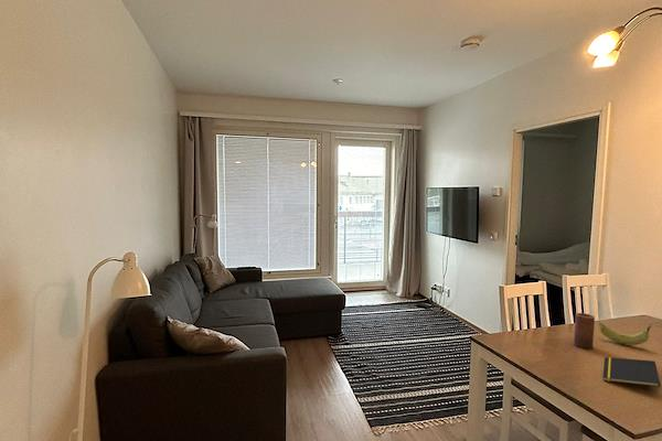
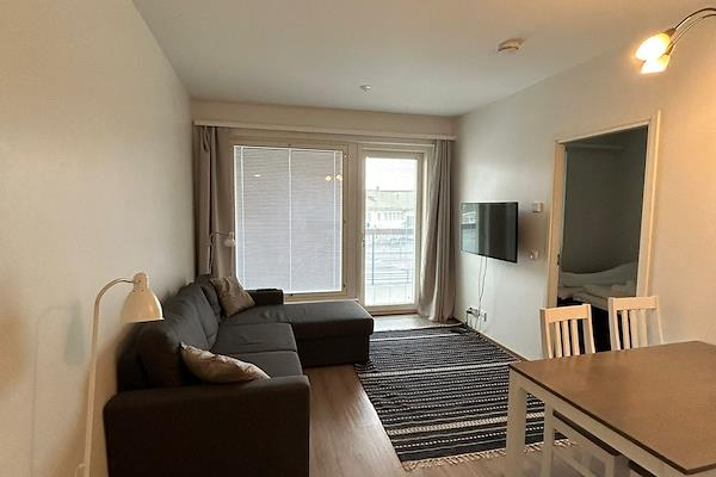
- candle [573,312,596,349]
- fruit [597,322,653,346]
- notepad [602,356,662,388]
